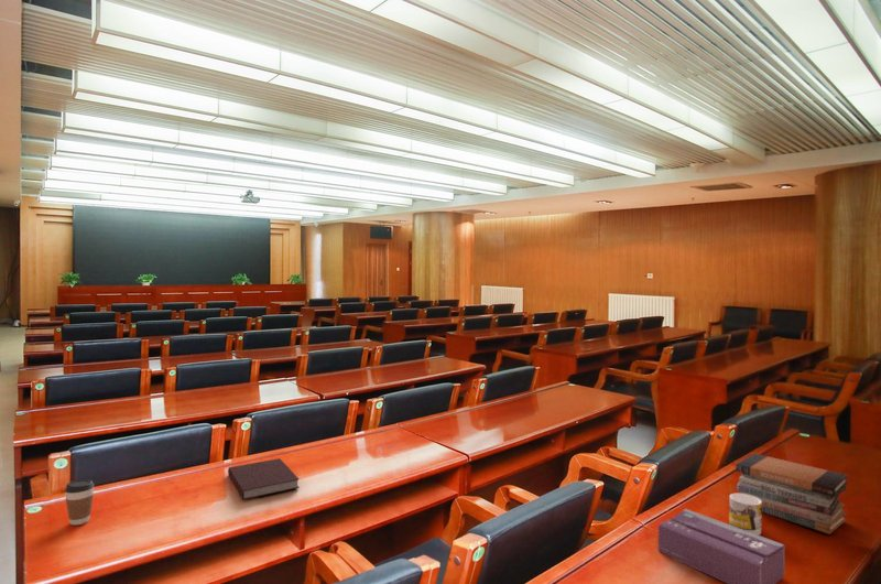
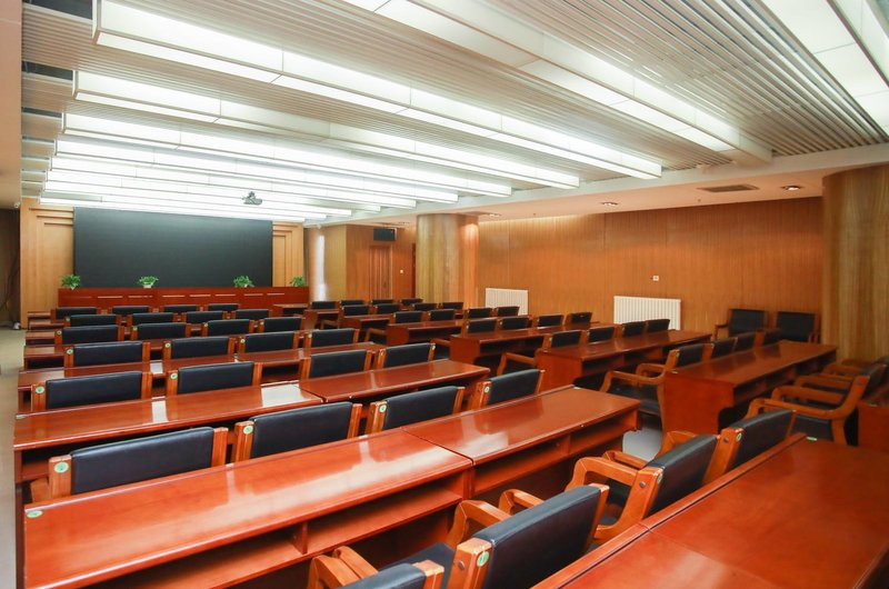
- book stack [735,453,849,536]
- coffee cup [64,478,96,527]
- mug [728,493,762,536]
- notebook [227,457,301,500]
- tissue box [657,508,786,584]
